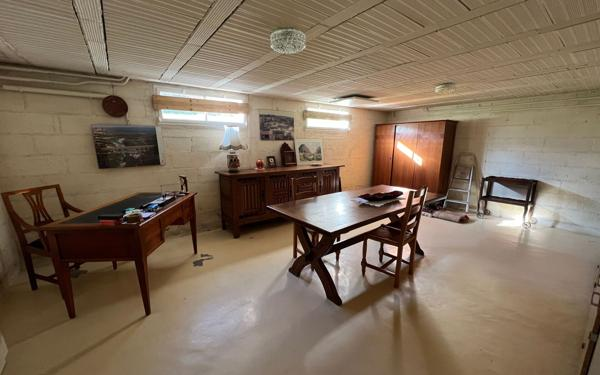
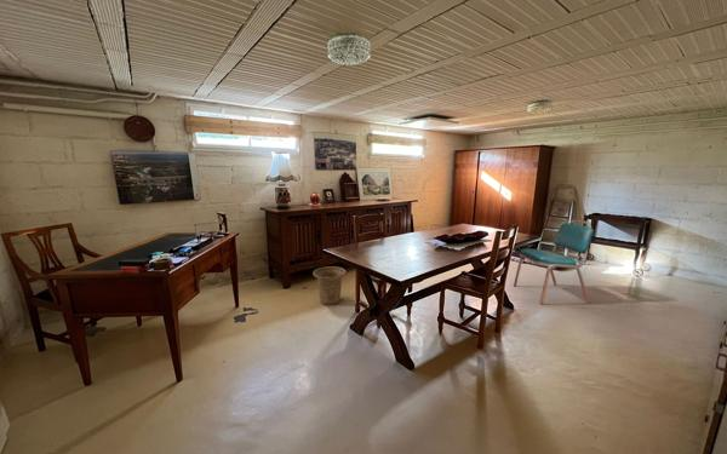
+ chair [513,219,595,305]
+ basket [311,265,348,306]
